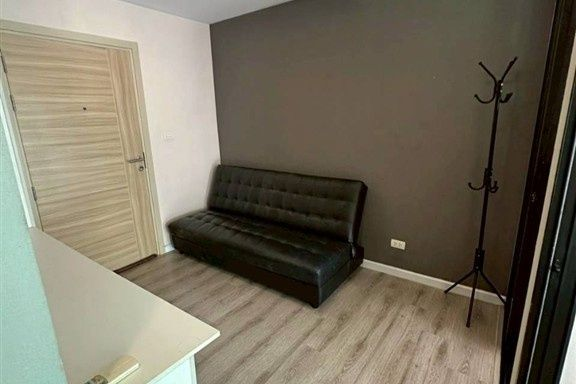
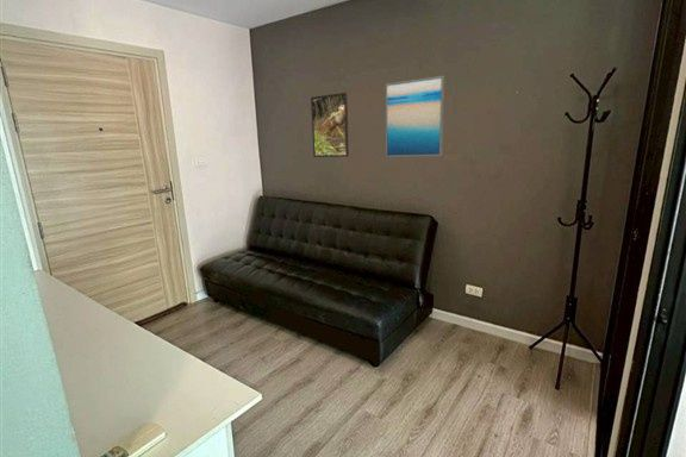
+ wall art [385,75,445,158]
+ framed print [310,92,350,158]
